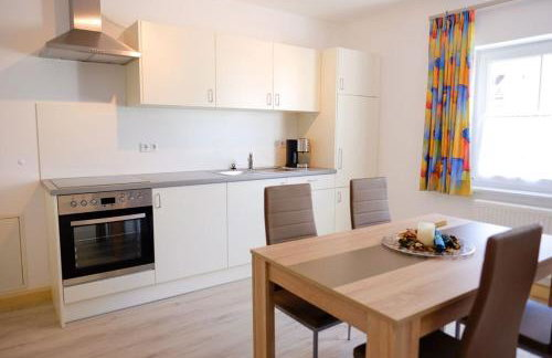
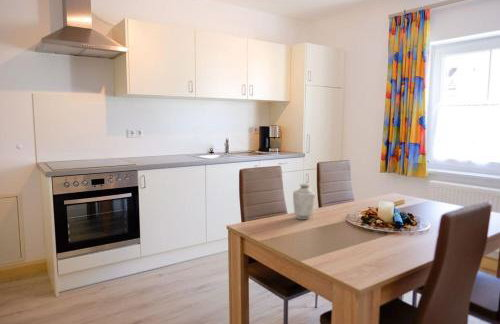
+ vase [292,183,316,221]
